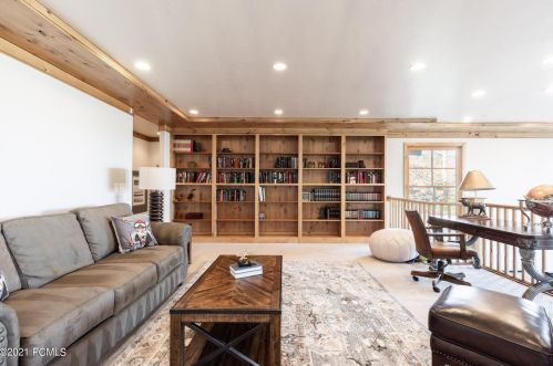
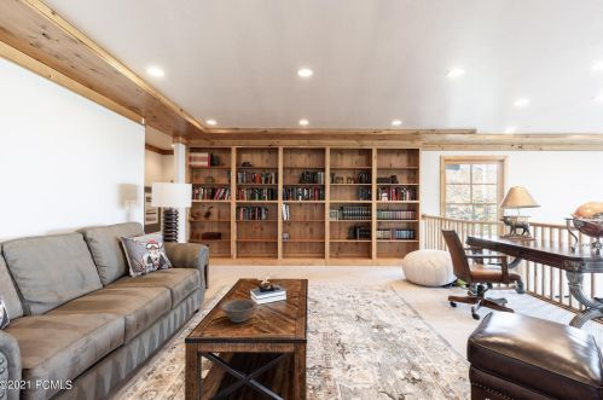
+ decorative bowl [219,297,259,324]
